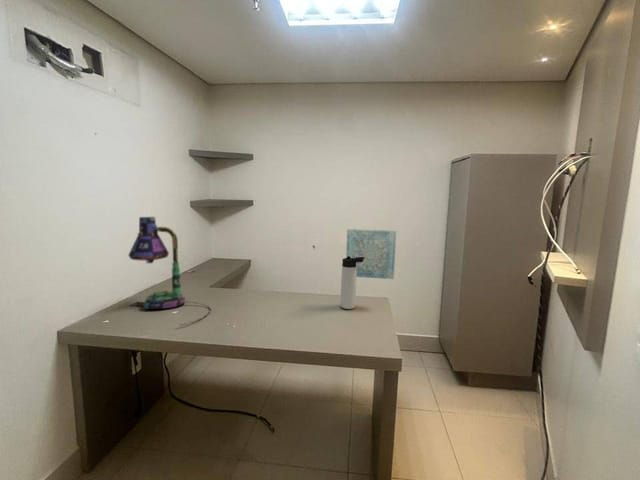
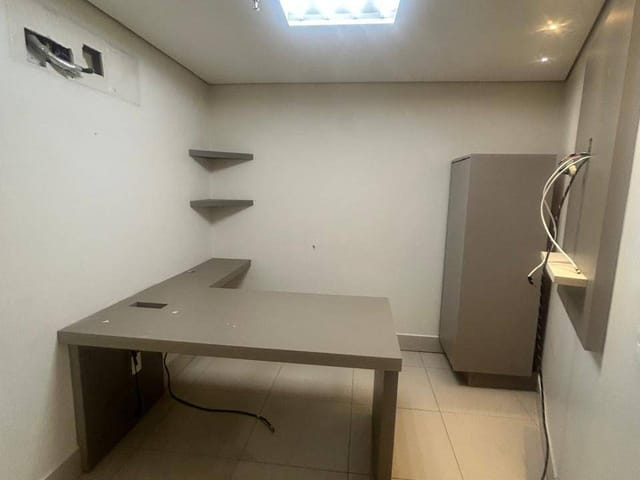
- wall art [345,228,397,280]
- thermos bottle [339,256,365,310]
- desk lamp [128,216,212,327]
